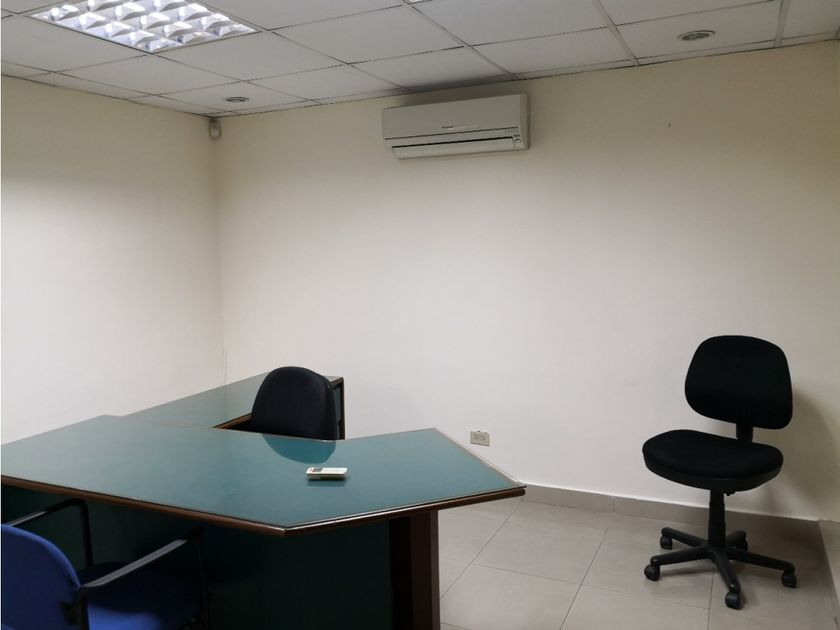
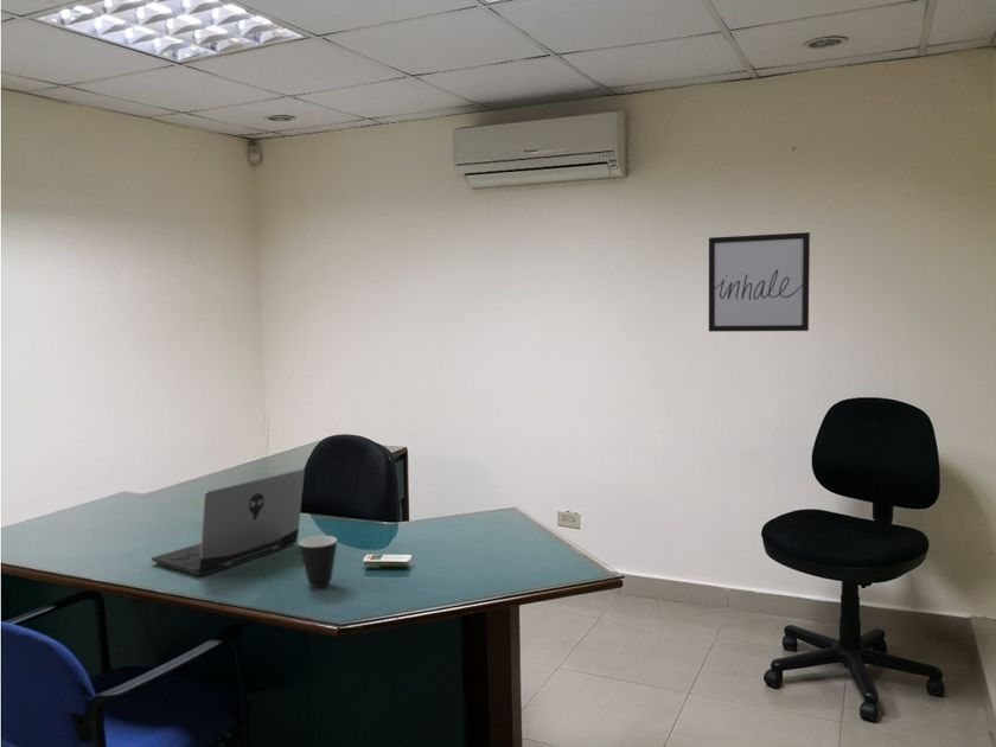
+ mug [298,535,338,588]
+ laptop [151,468,306,576]
+ wall art [708,231,811,333]
